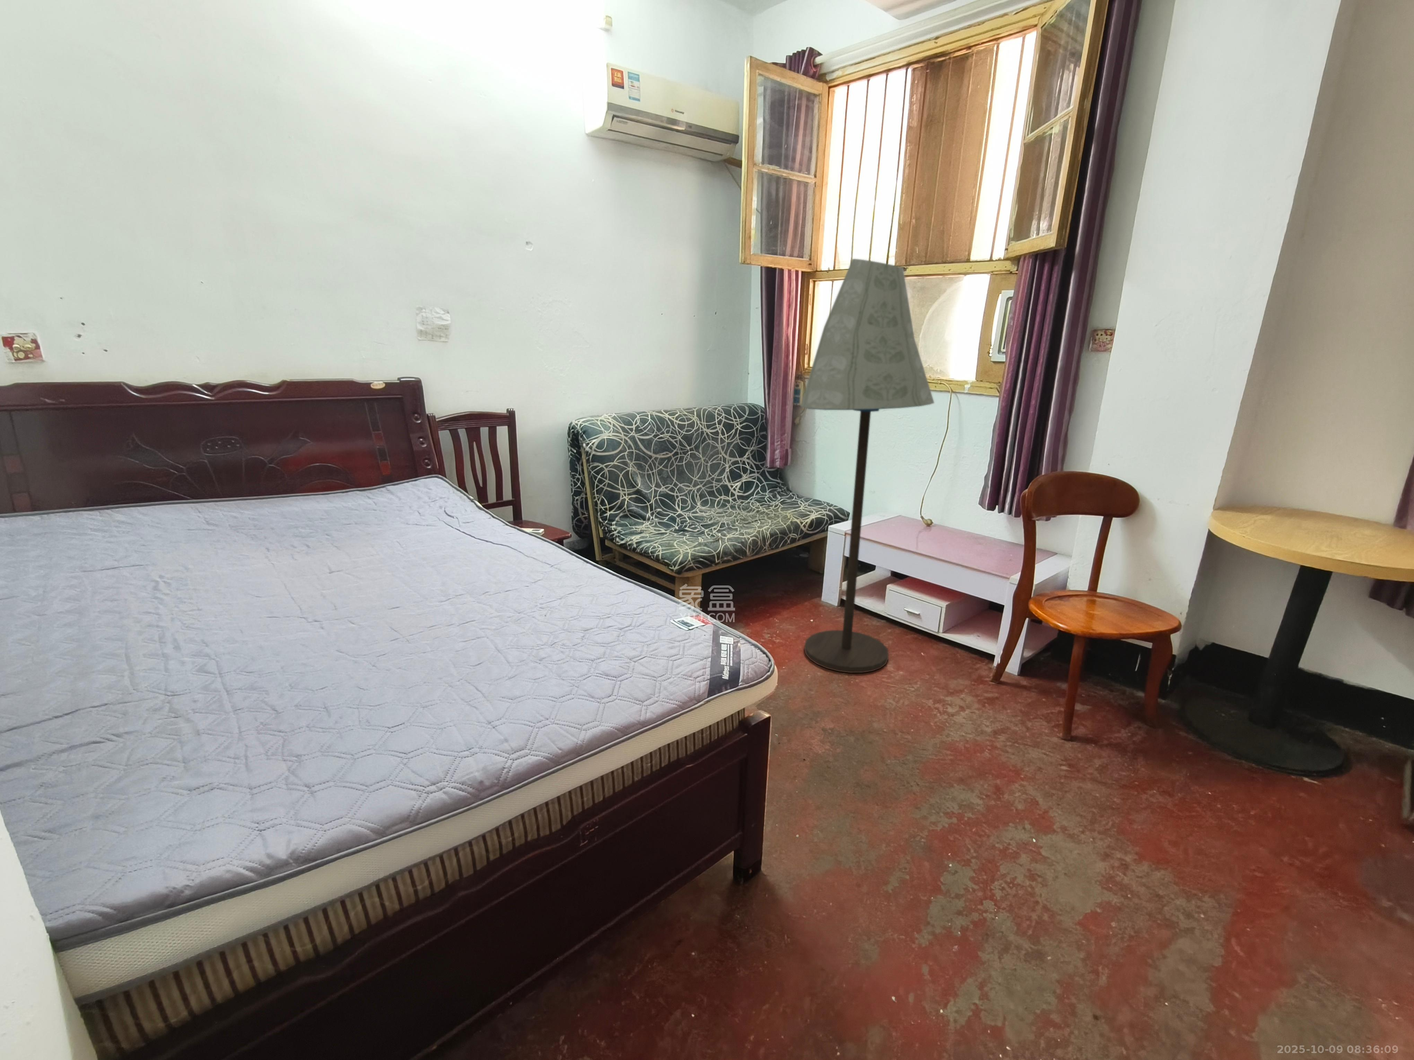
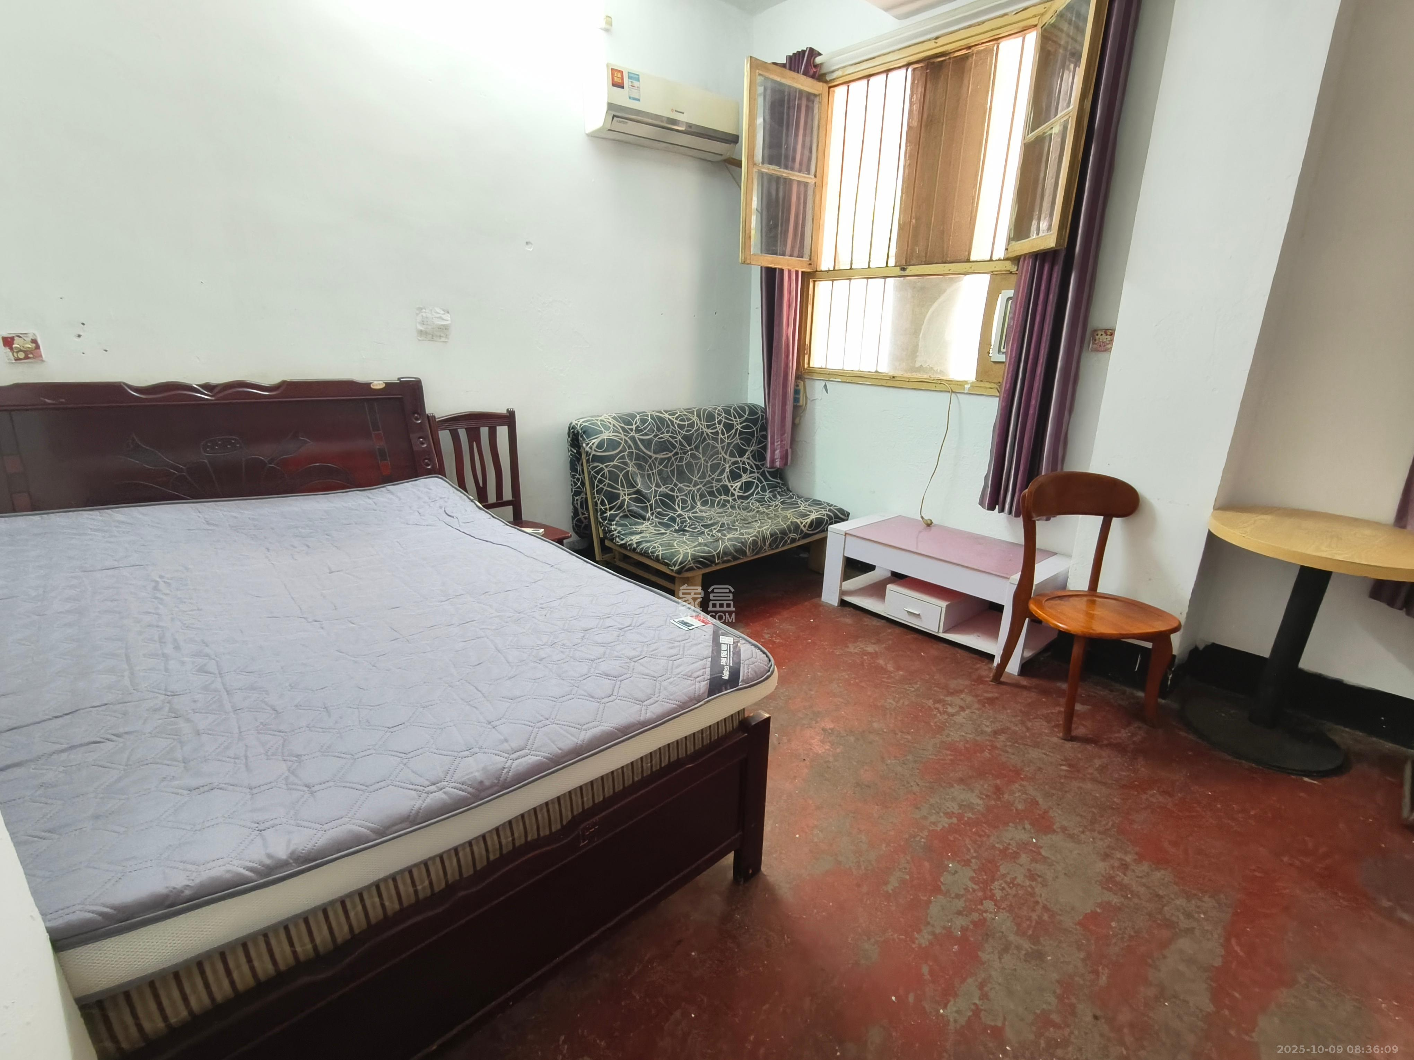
- floor lamp [799,258,935,673]
